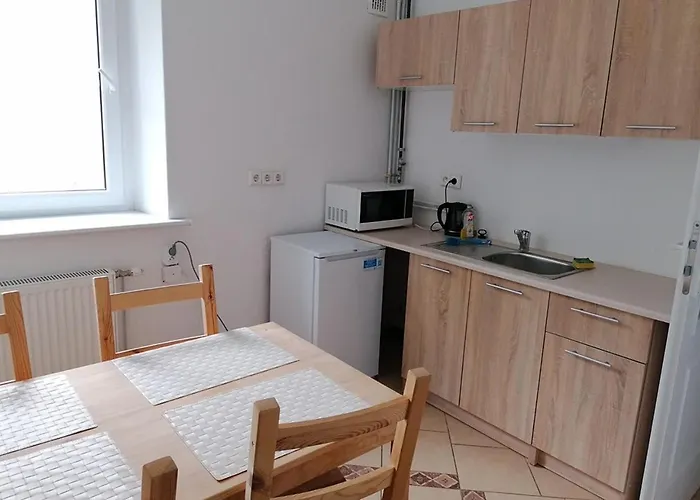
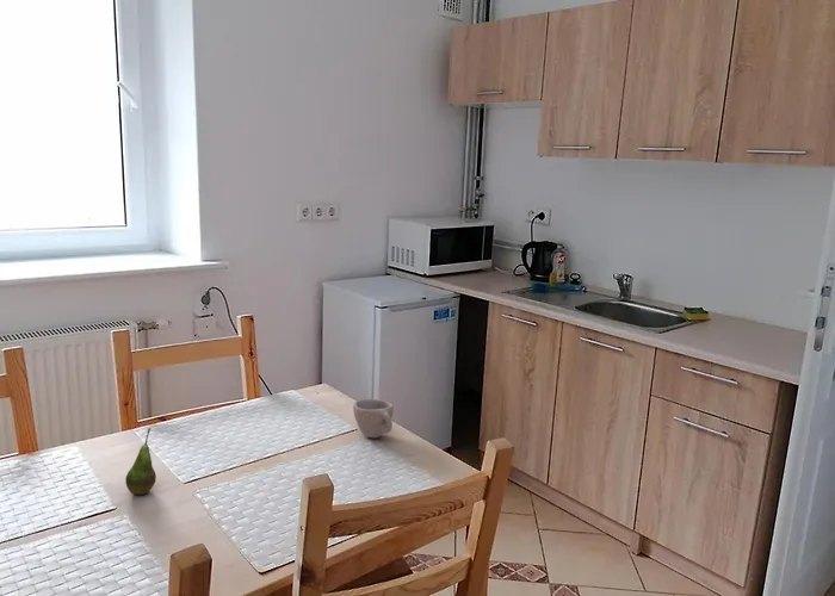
+ cup [352,398,395,439]
+ fruit [124,427,157,496]
